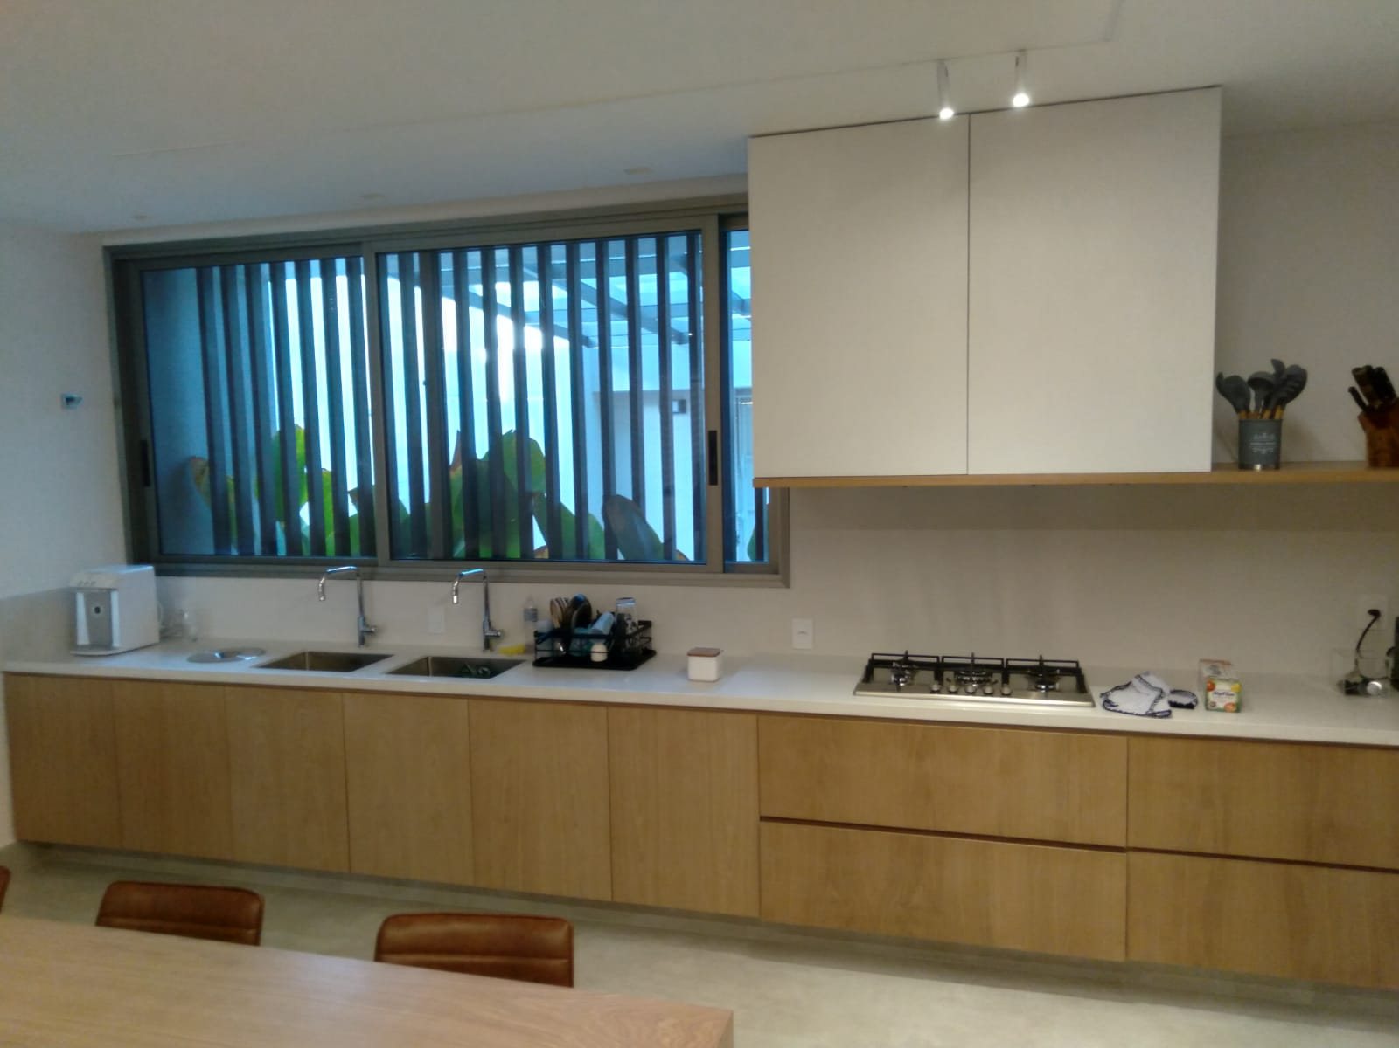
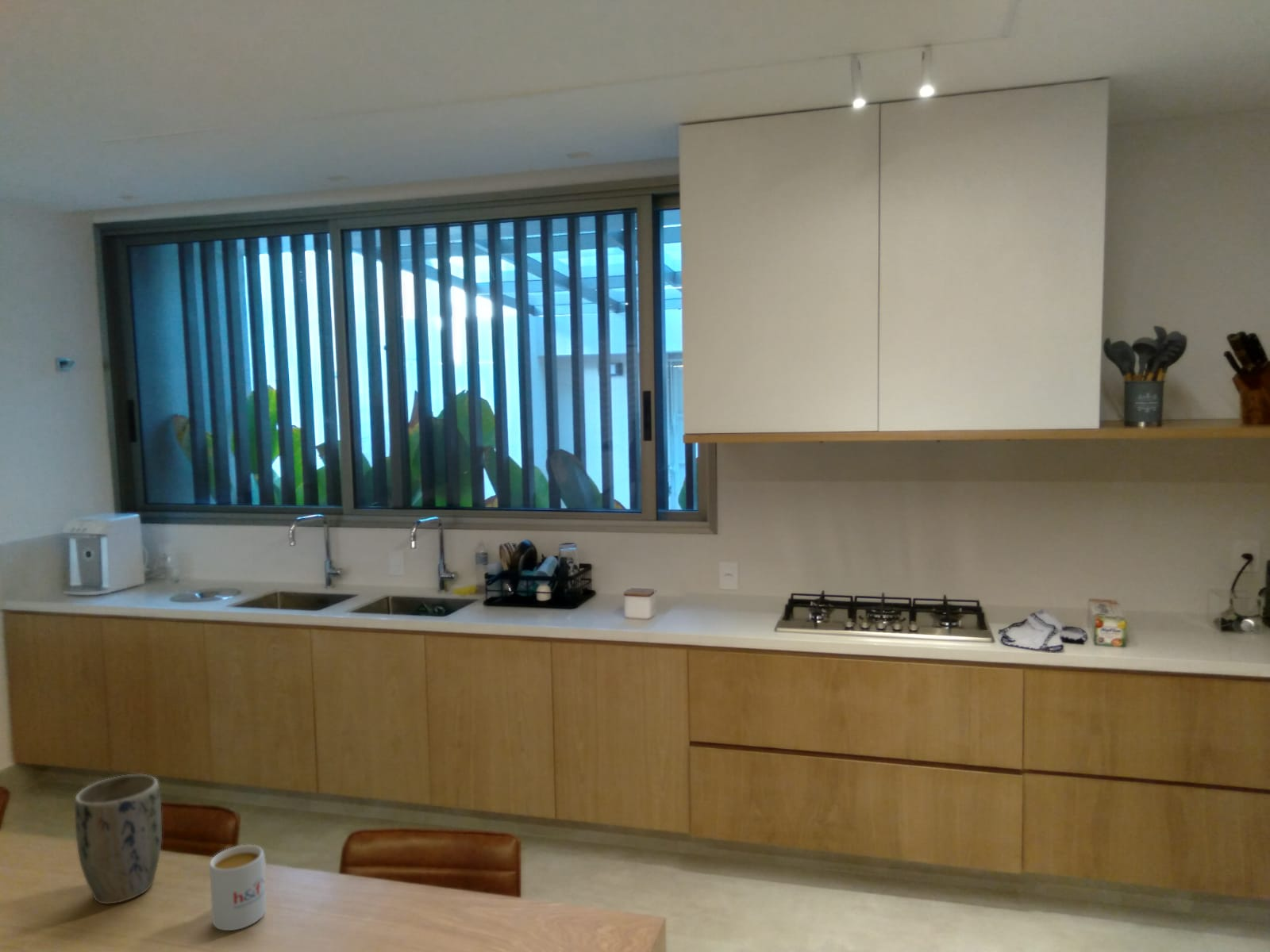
+ mug [209,844,267,931]
+ plant pot [74,774,163,905]
